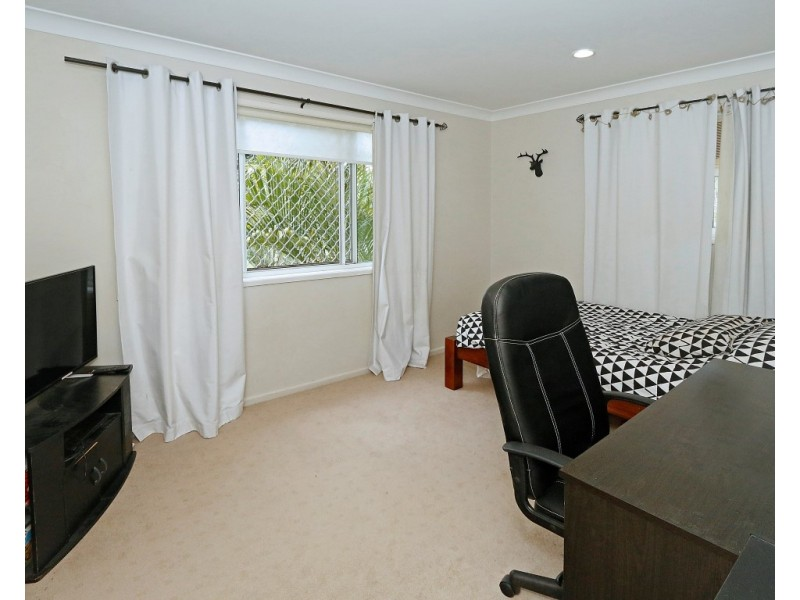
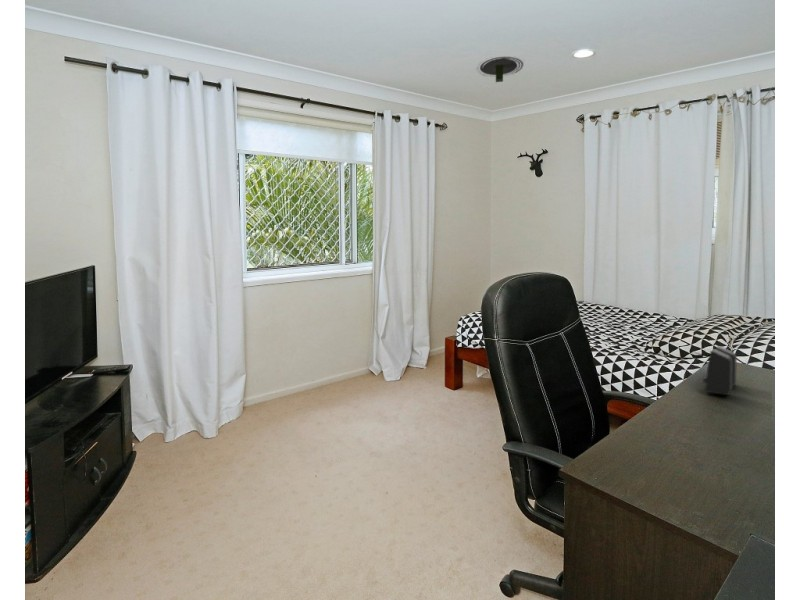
+ ceiling light [476,56,525,83]
+ speaker [702,345,738,396]
